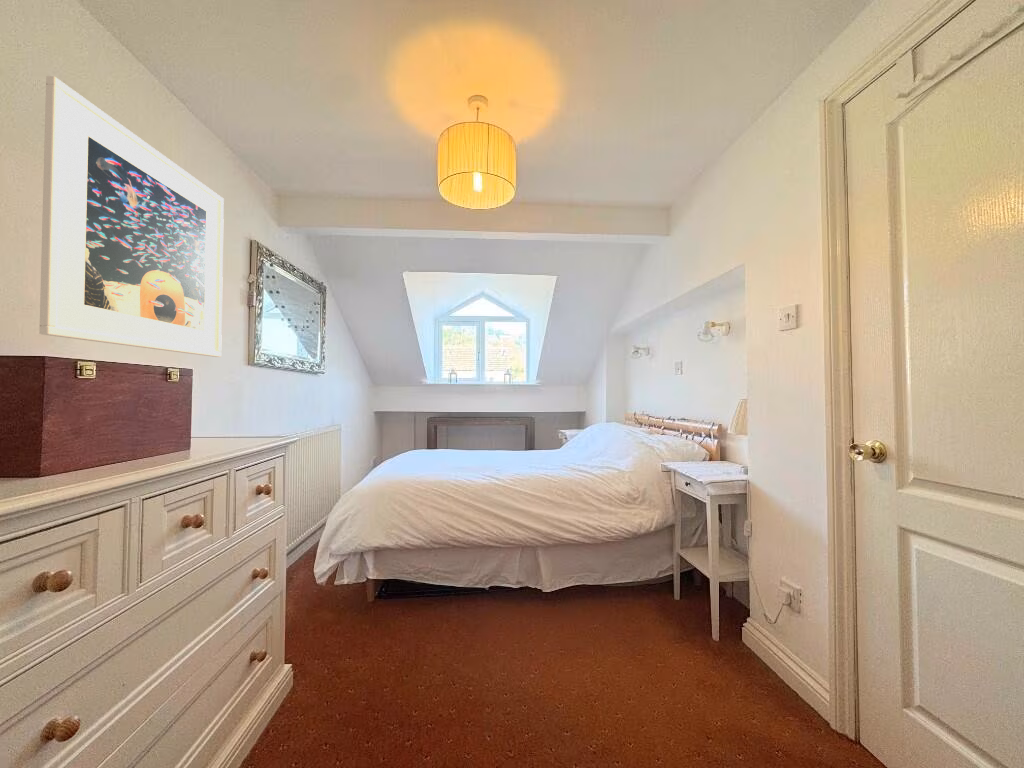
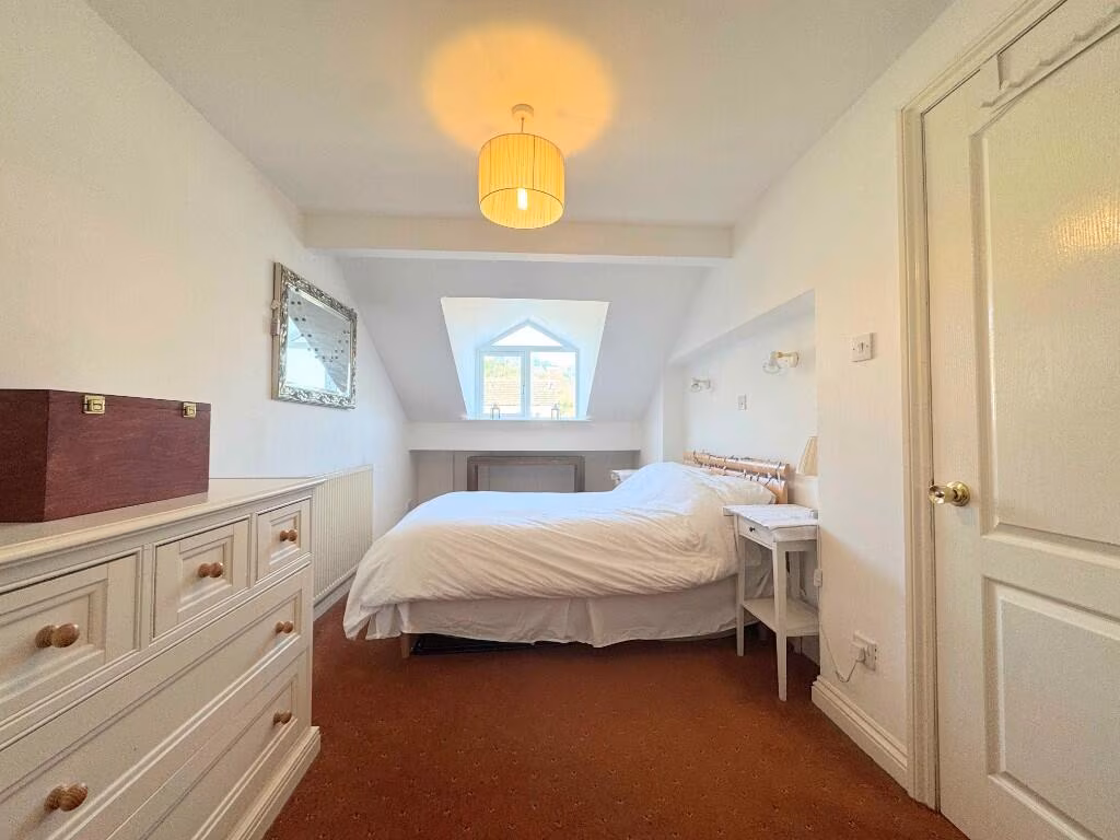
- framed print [38,75,225,358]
